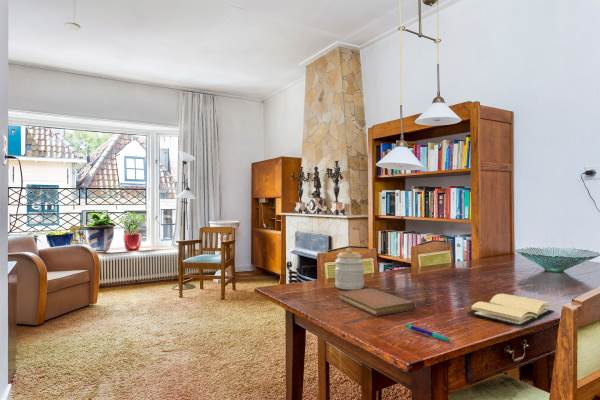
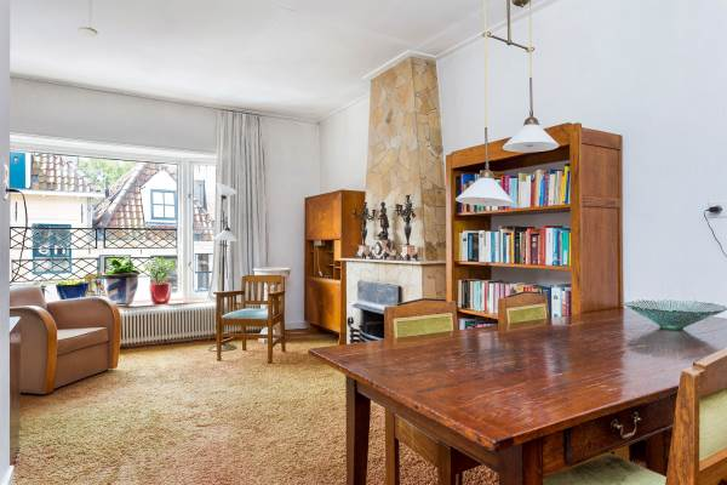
- pen [404,323,452,342]
- book [466,293,556,328]
- notebook [338,287,416,317]
- jar [334,247,365,291]
